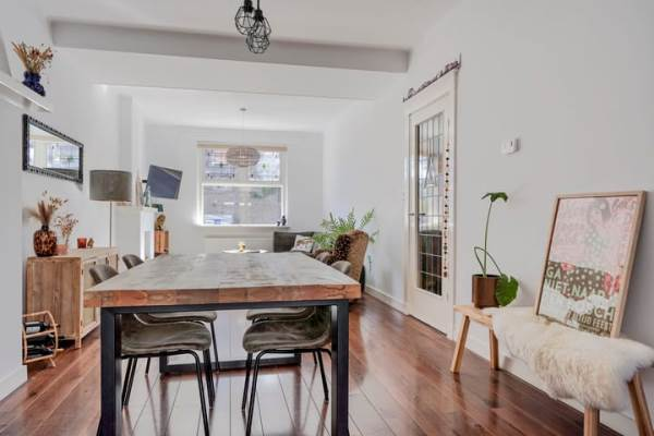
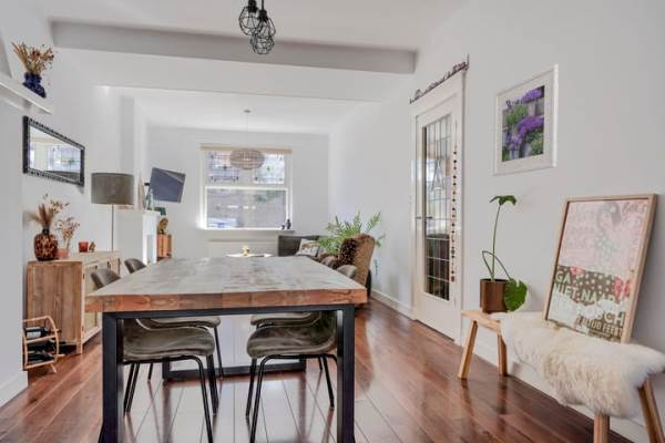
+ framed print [492,63,560,177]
